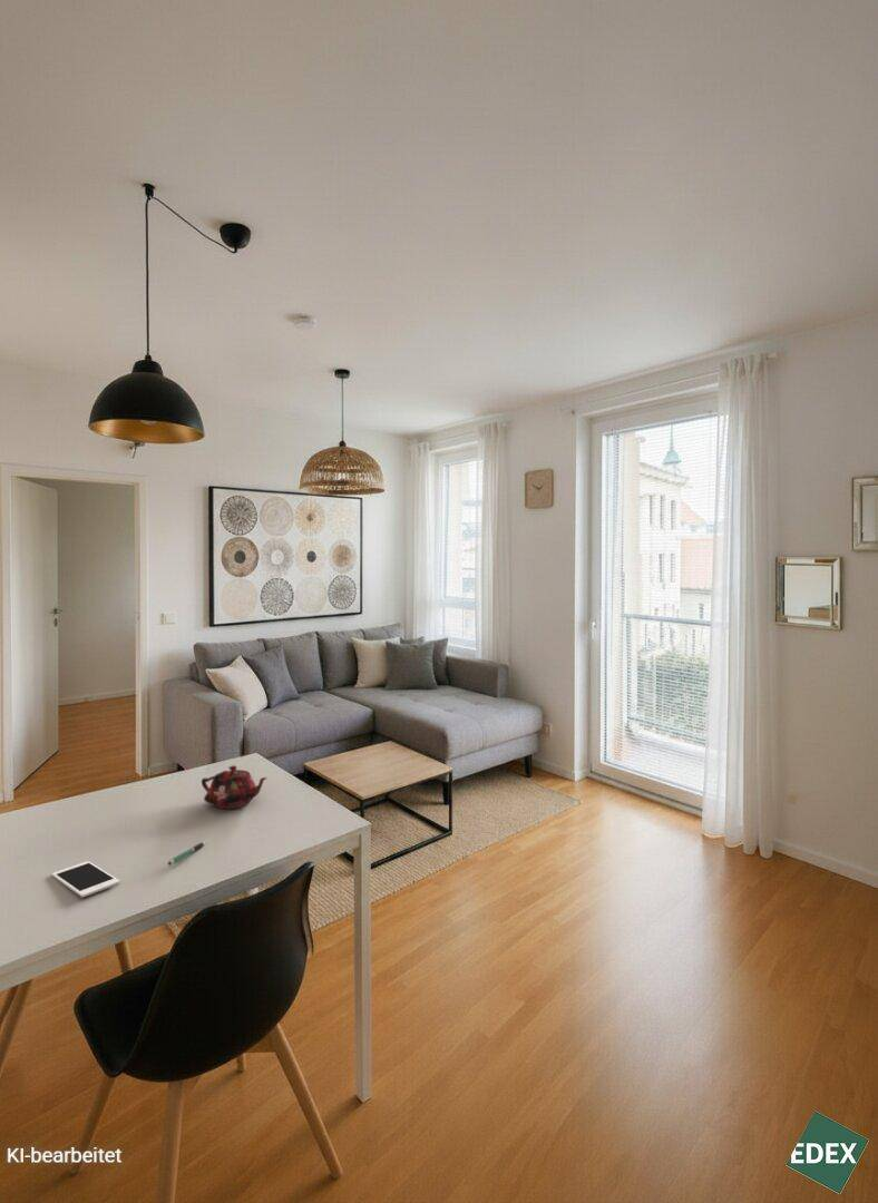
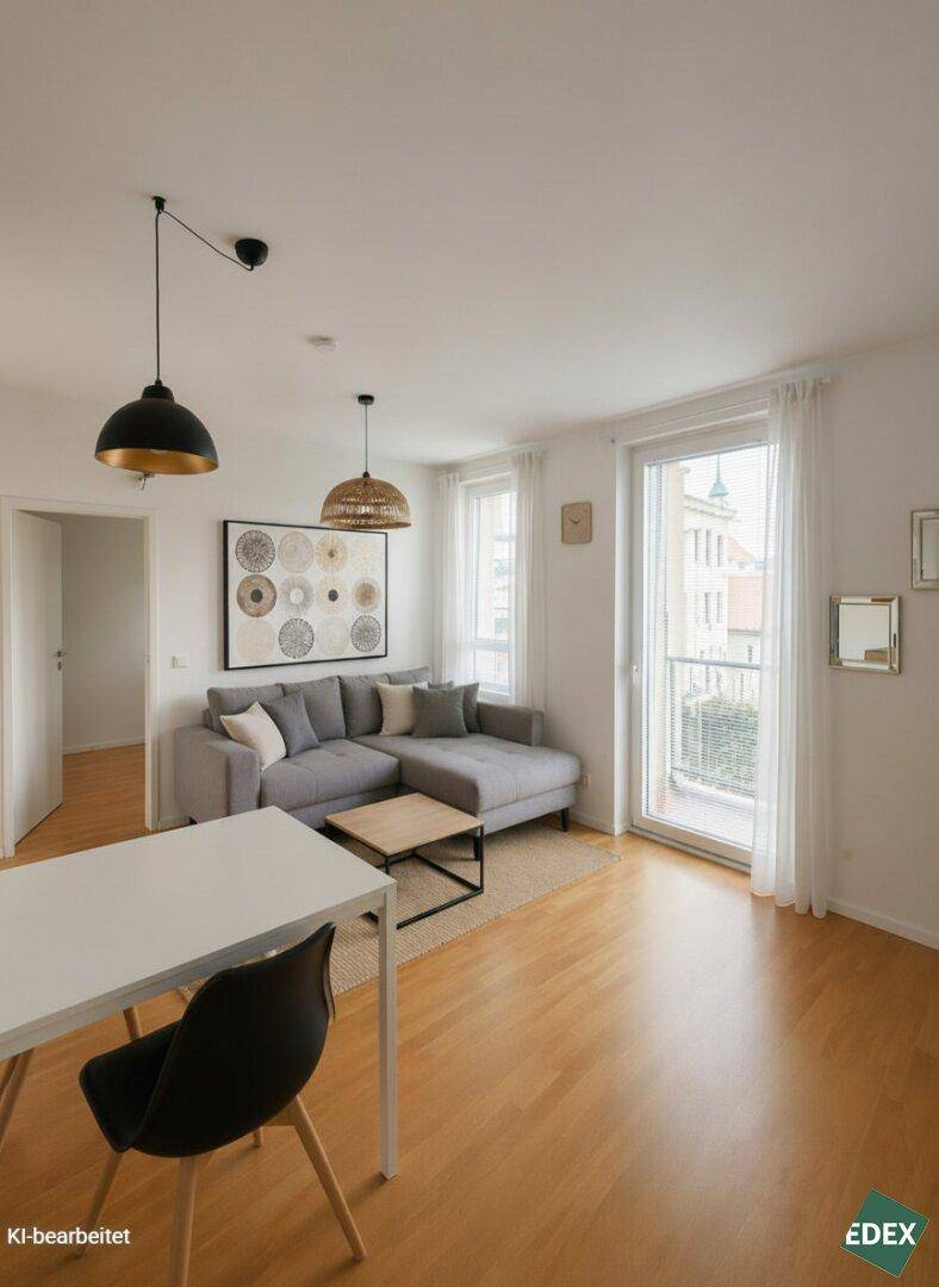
- teapot [201,764,269,810]
- pen [167,841,207,865]
- cell phone [51,860,120,898]
